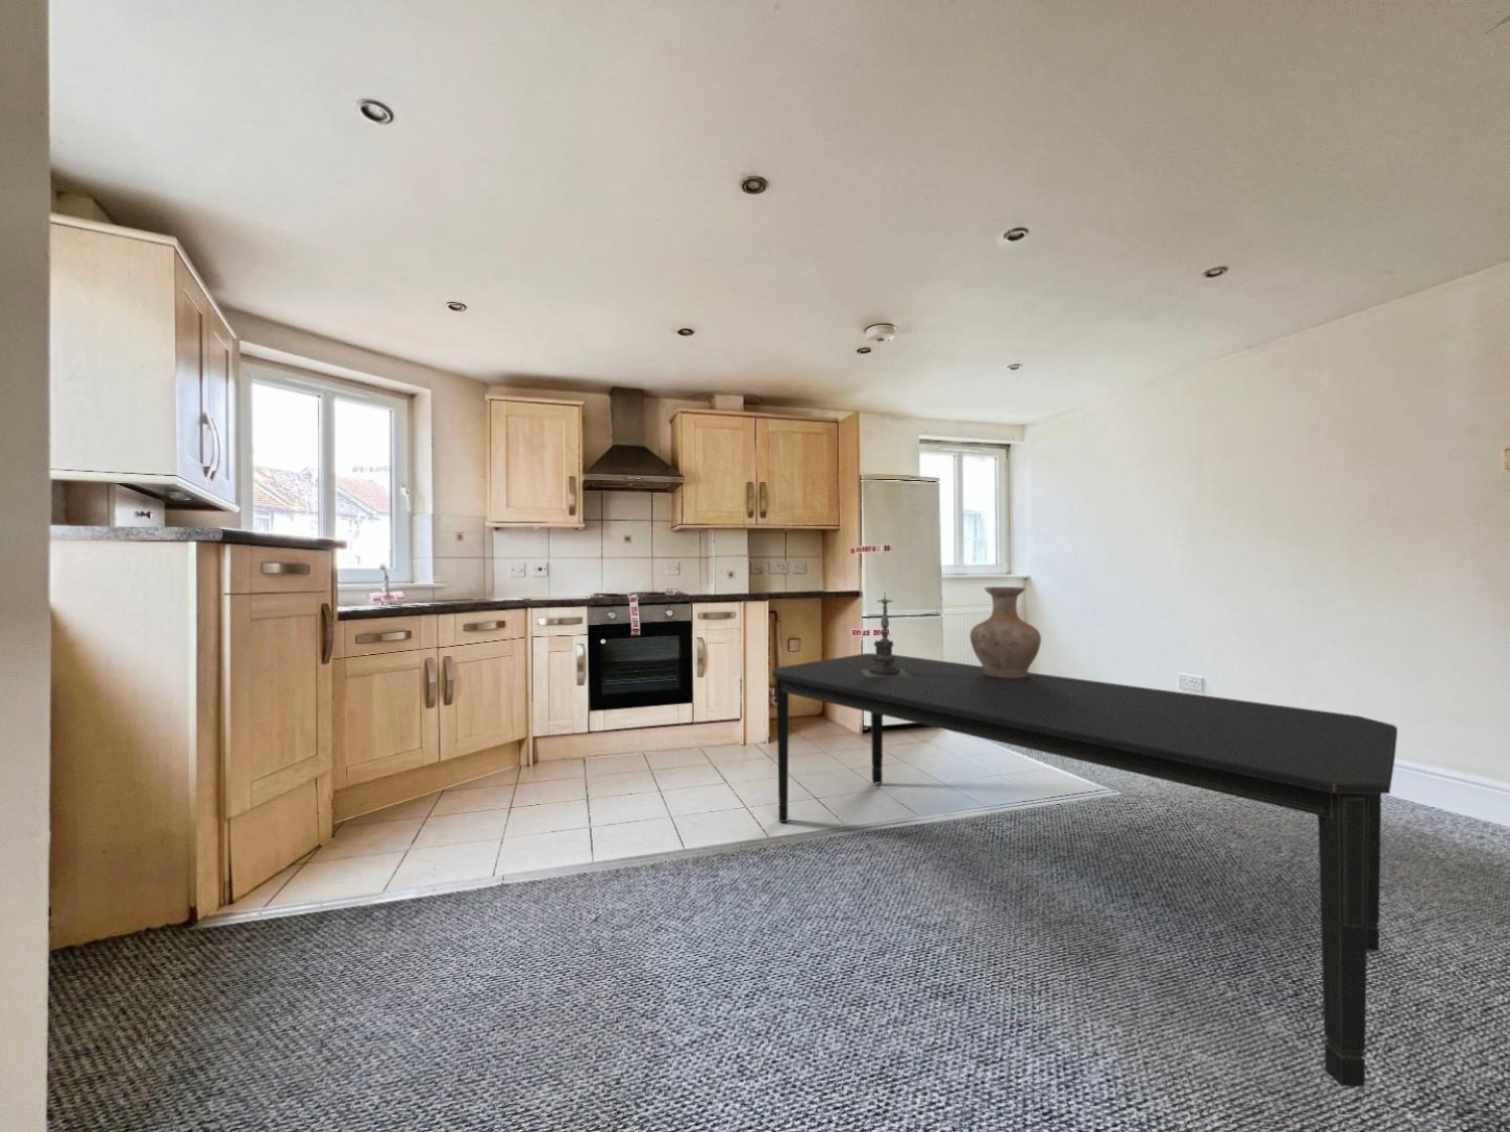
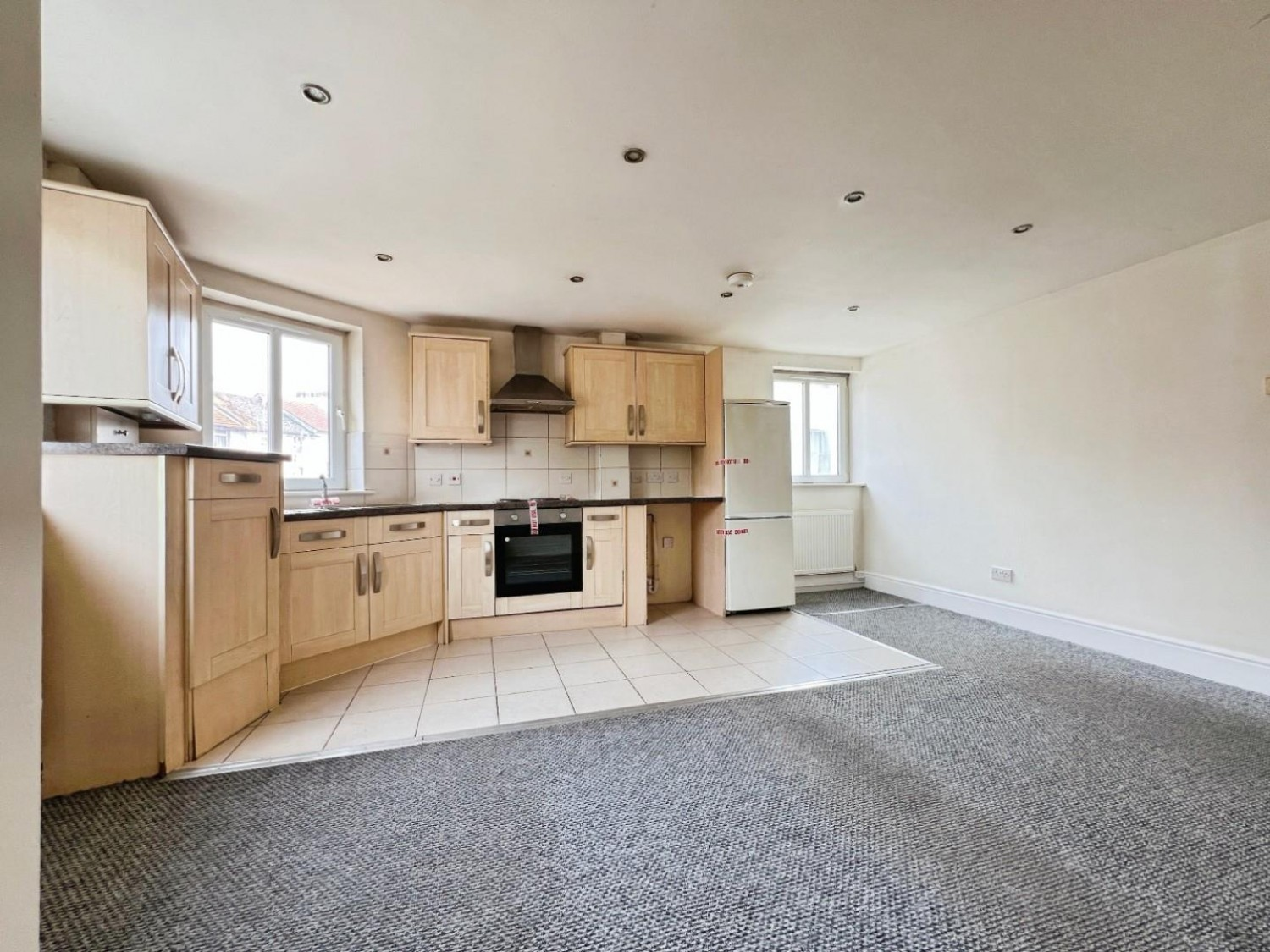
- vase [969,586,1042,678]
- dining table [772,652,1398,1089]
- candle holder [860,592,912,678]
